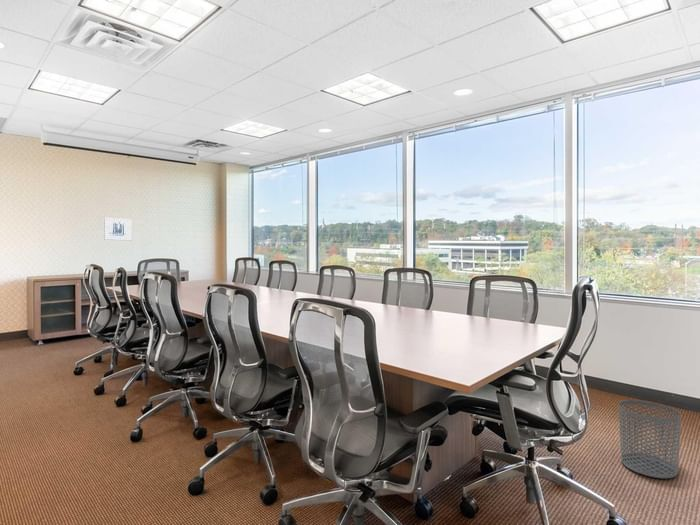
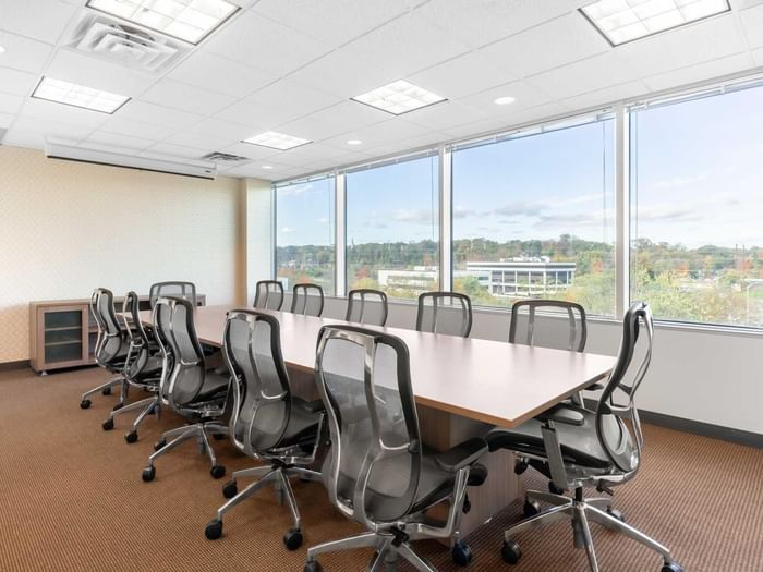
- wall art [103,217,133,242]
- waste bin [618,399,682,479]
